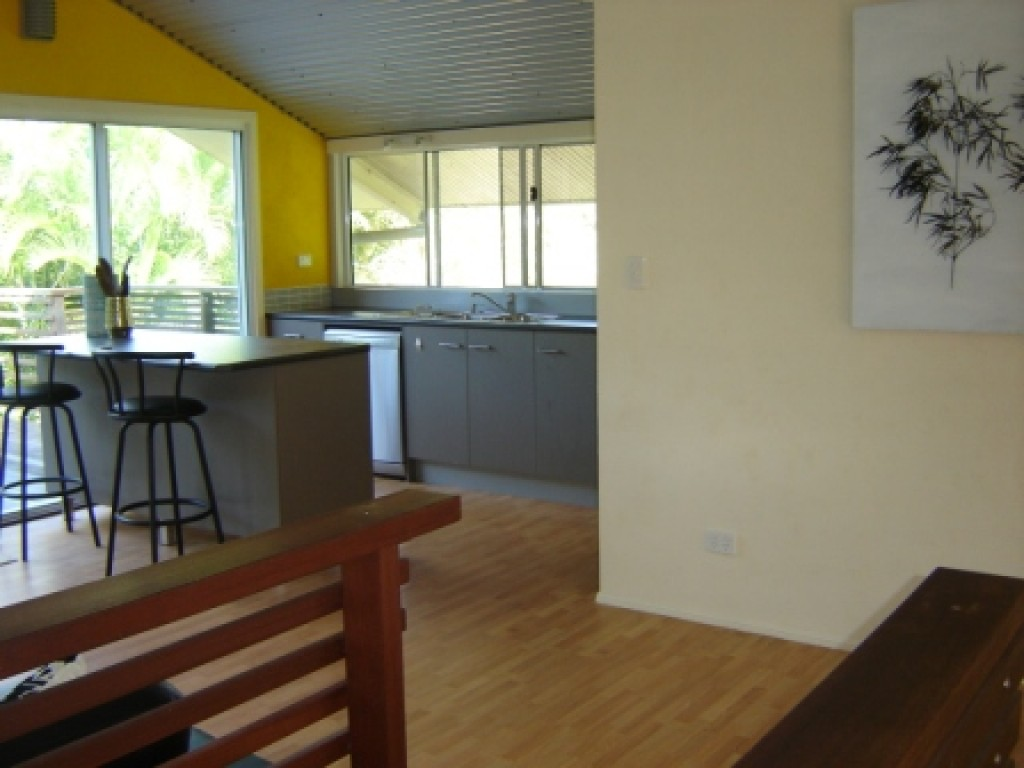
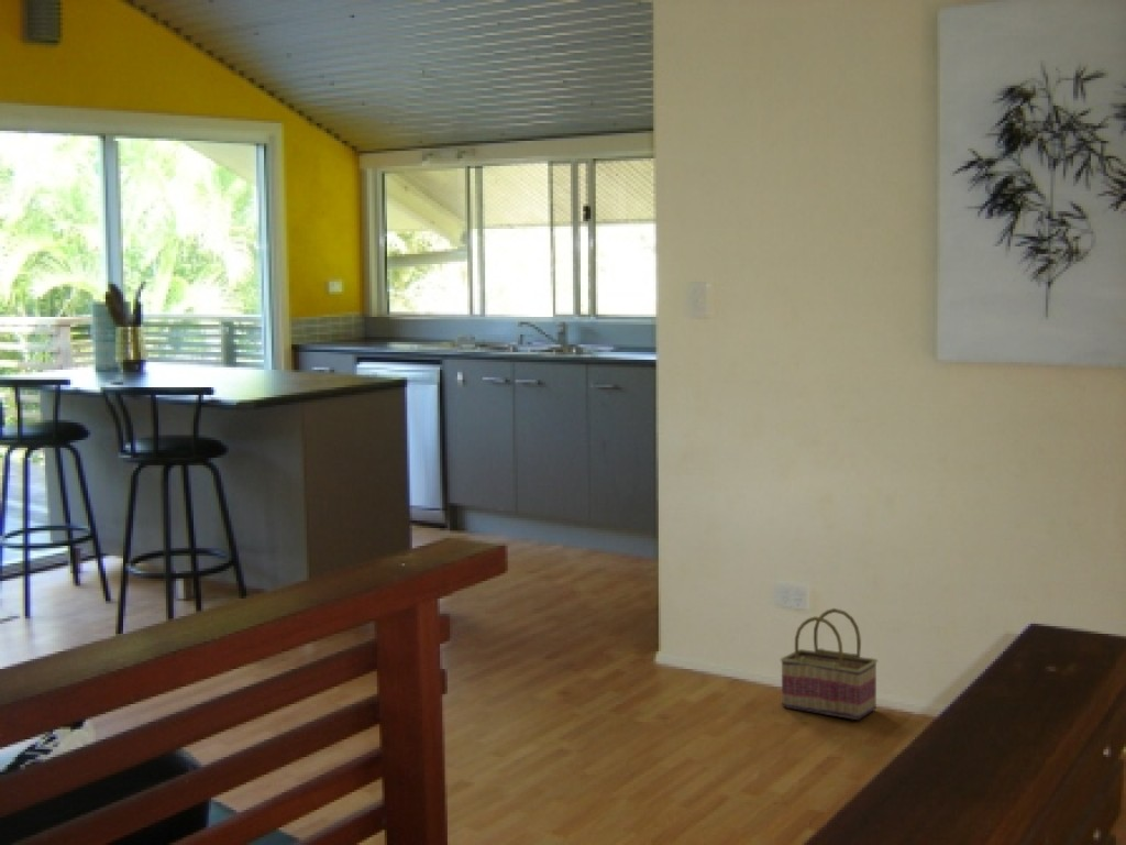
+ basket [779,607,879,721]
